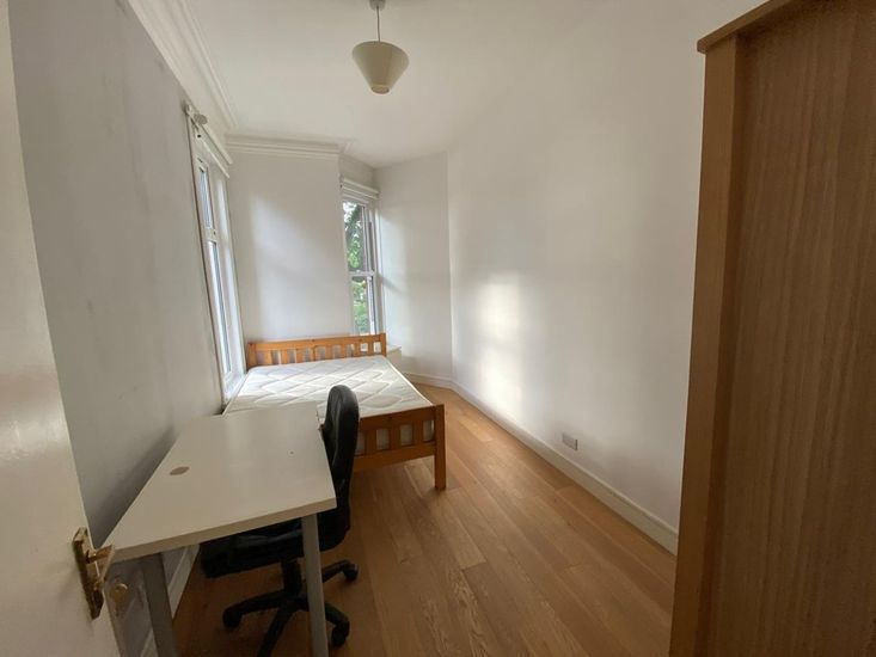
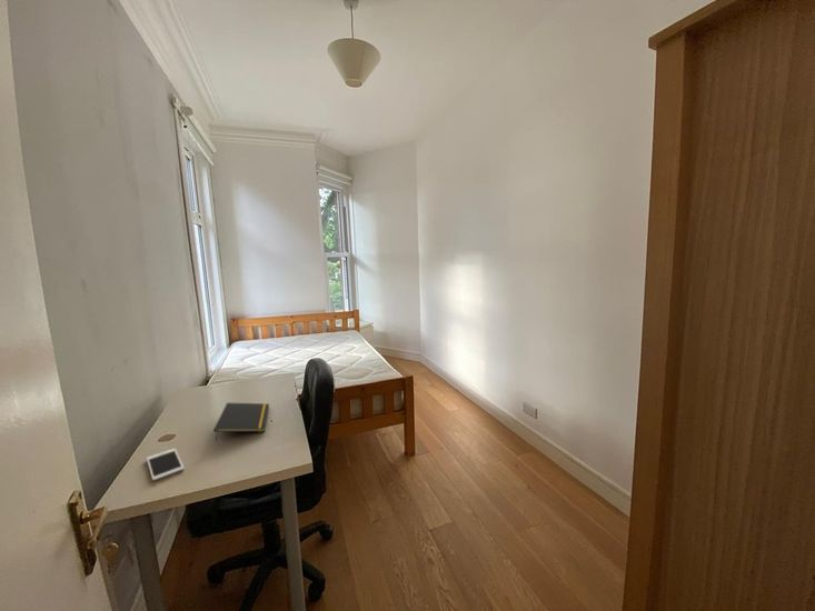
+ cell phone [146,448,186,482]
+ notepad [213,402,270,442]
